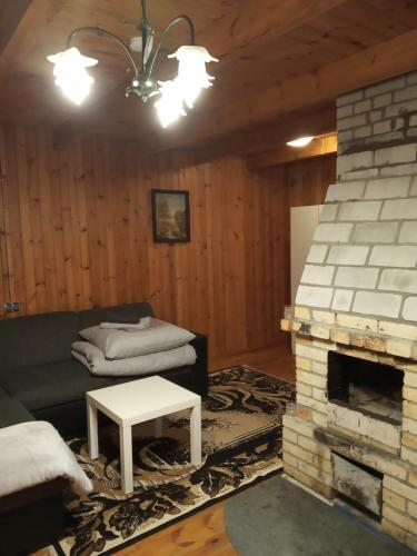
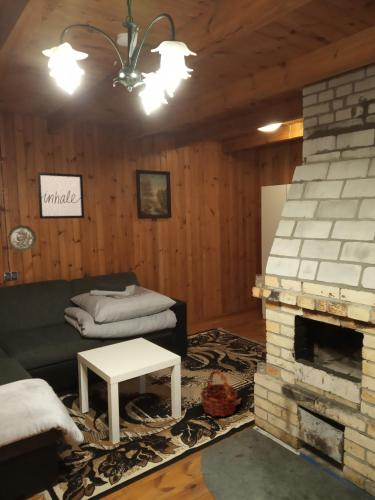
+ basket [199,369,239,418]
+ decorative plate [7,224,37,252]
+ wall art [36,171,85,220]
